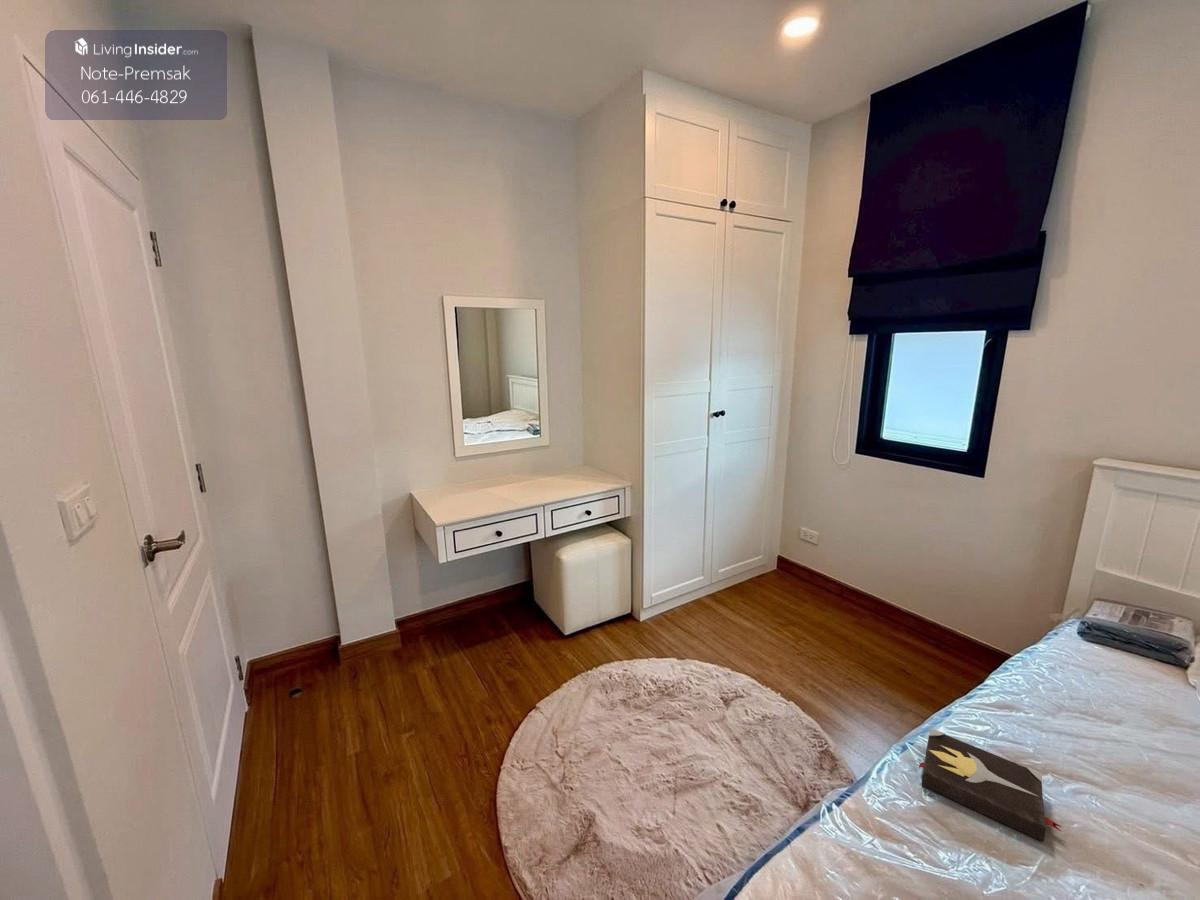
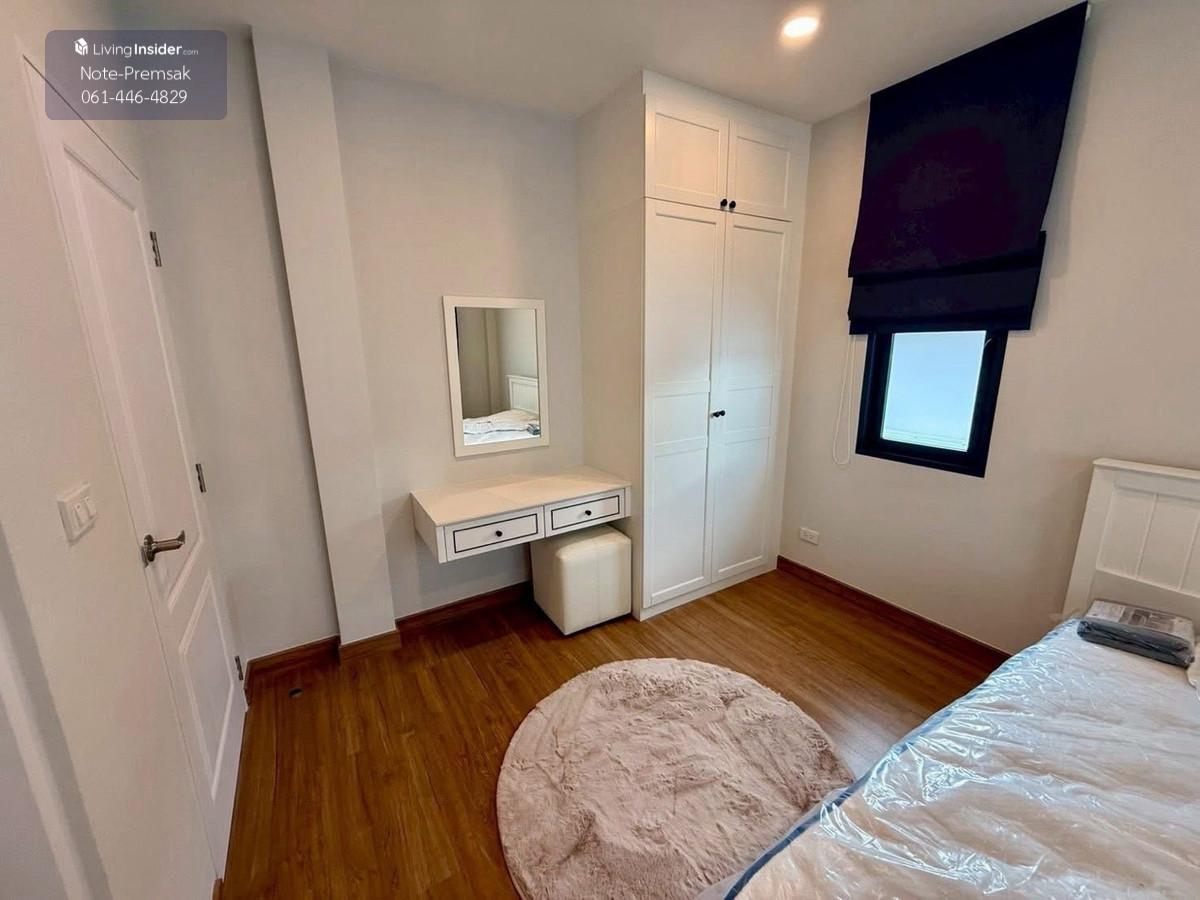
- hardback book [918,727,1063,843]
